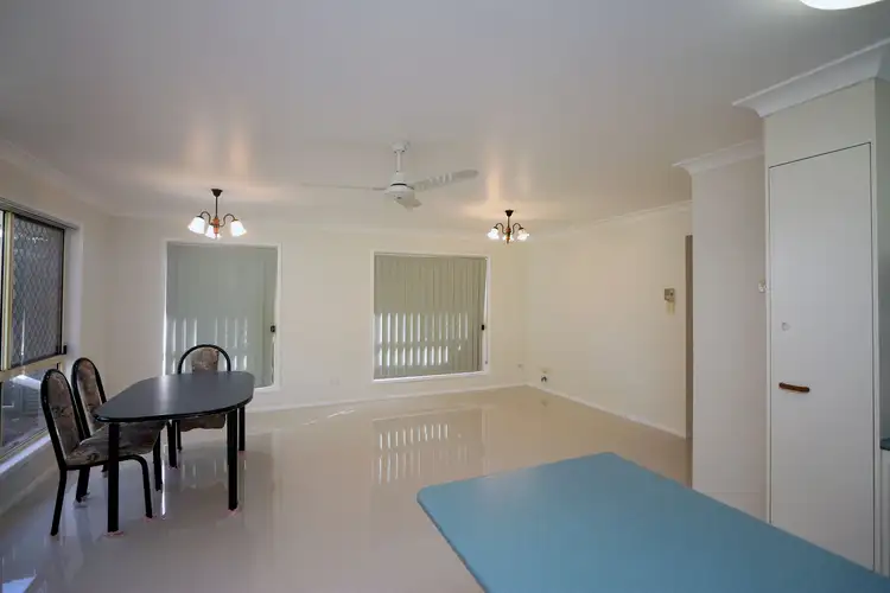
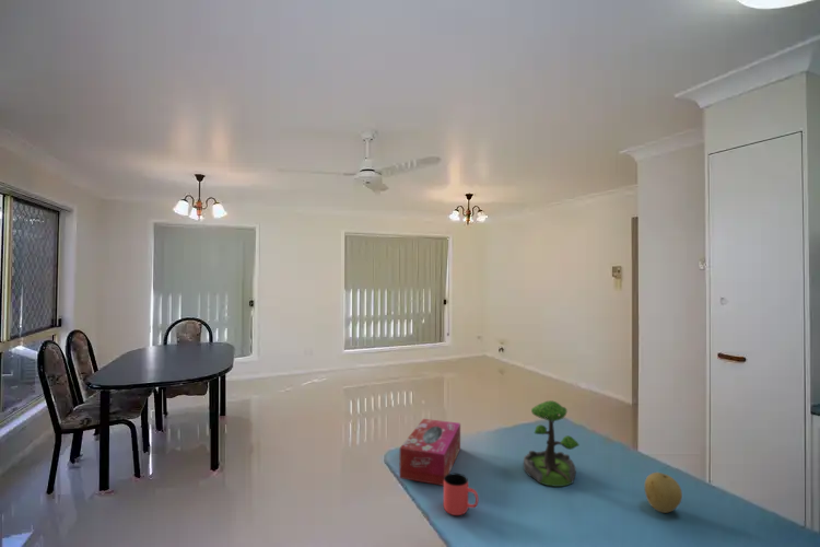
+ cup [443,473,479,516]
+ plant [523,399,581,488]
+ tissue box [398,418,461,487]
+ fruit [644,472,683,514]
